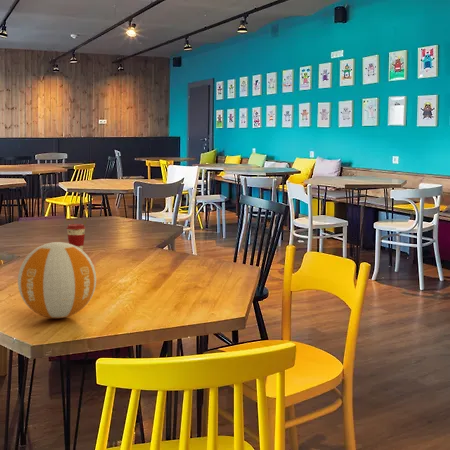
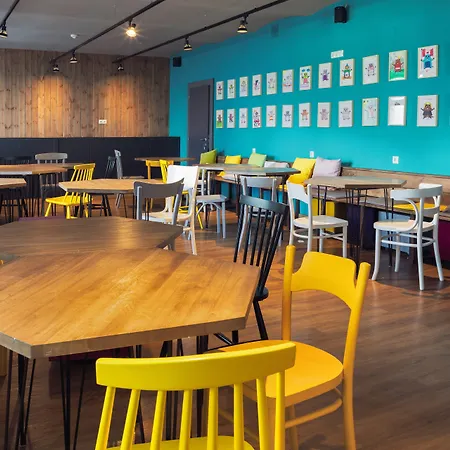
- volleyball [17,241,97,319]
- coffee cup [65,223,86,251]
